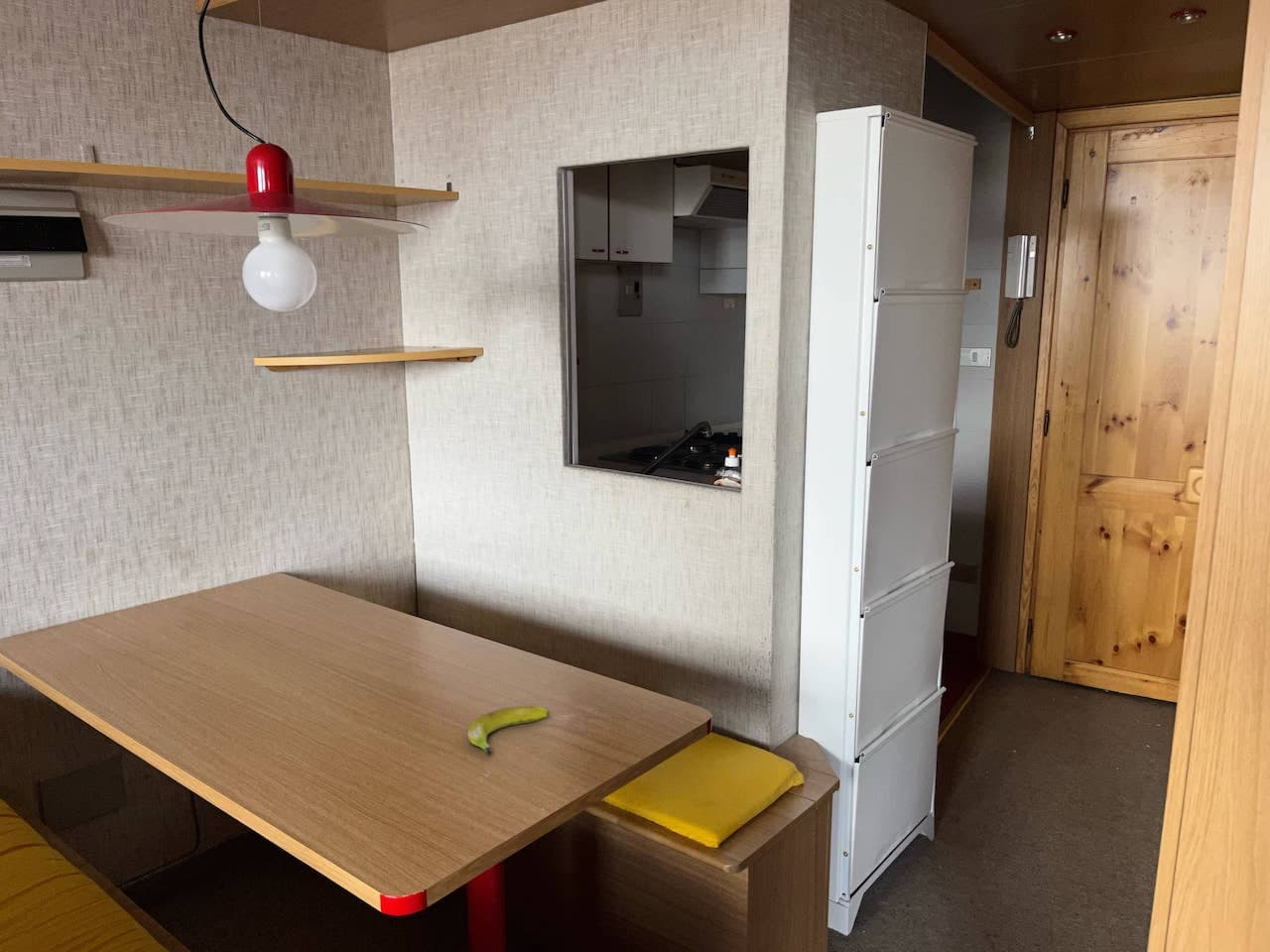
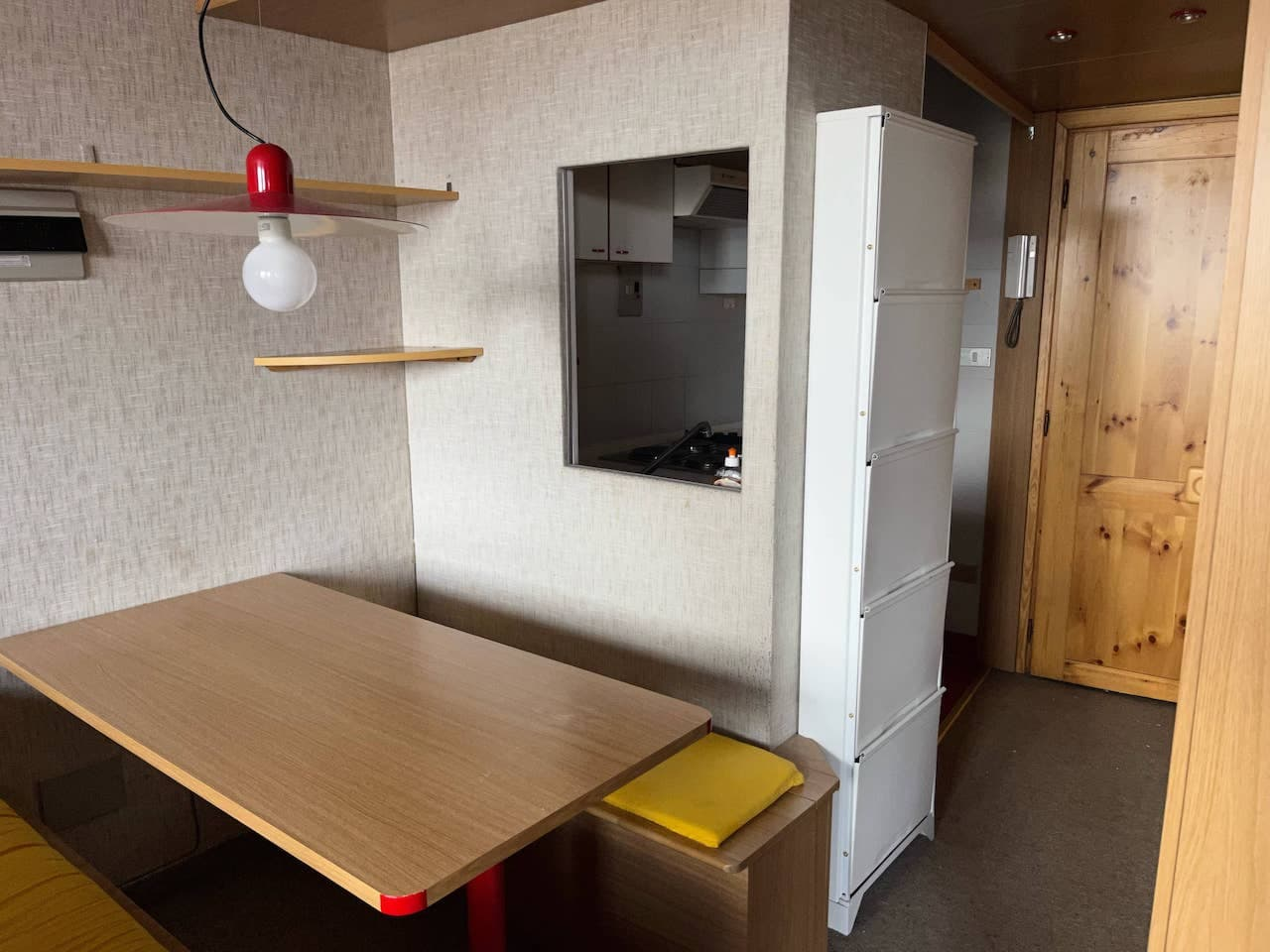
- banana [467,705,550,756]
